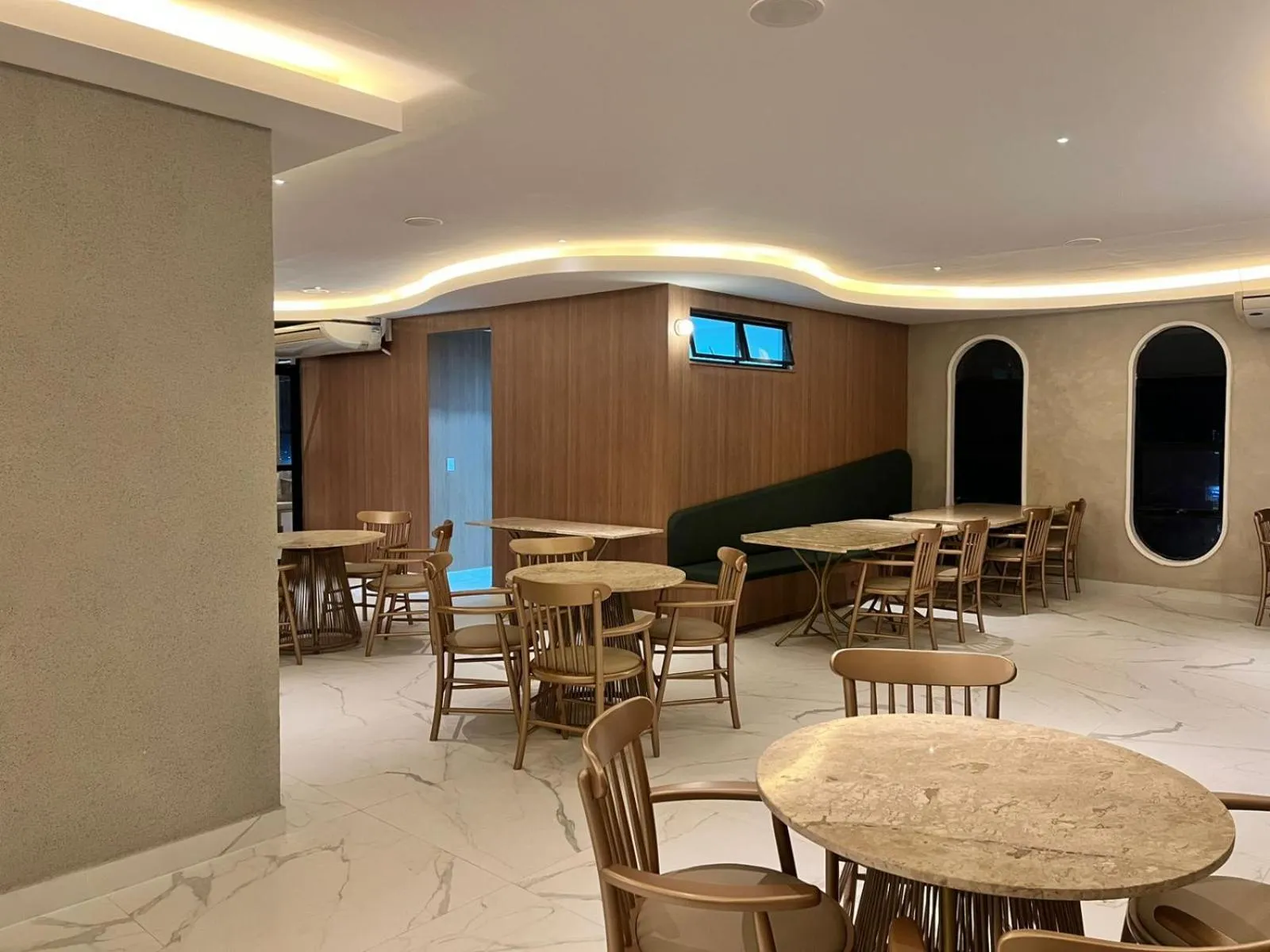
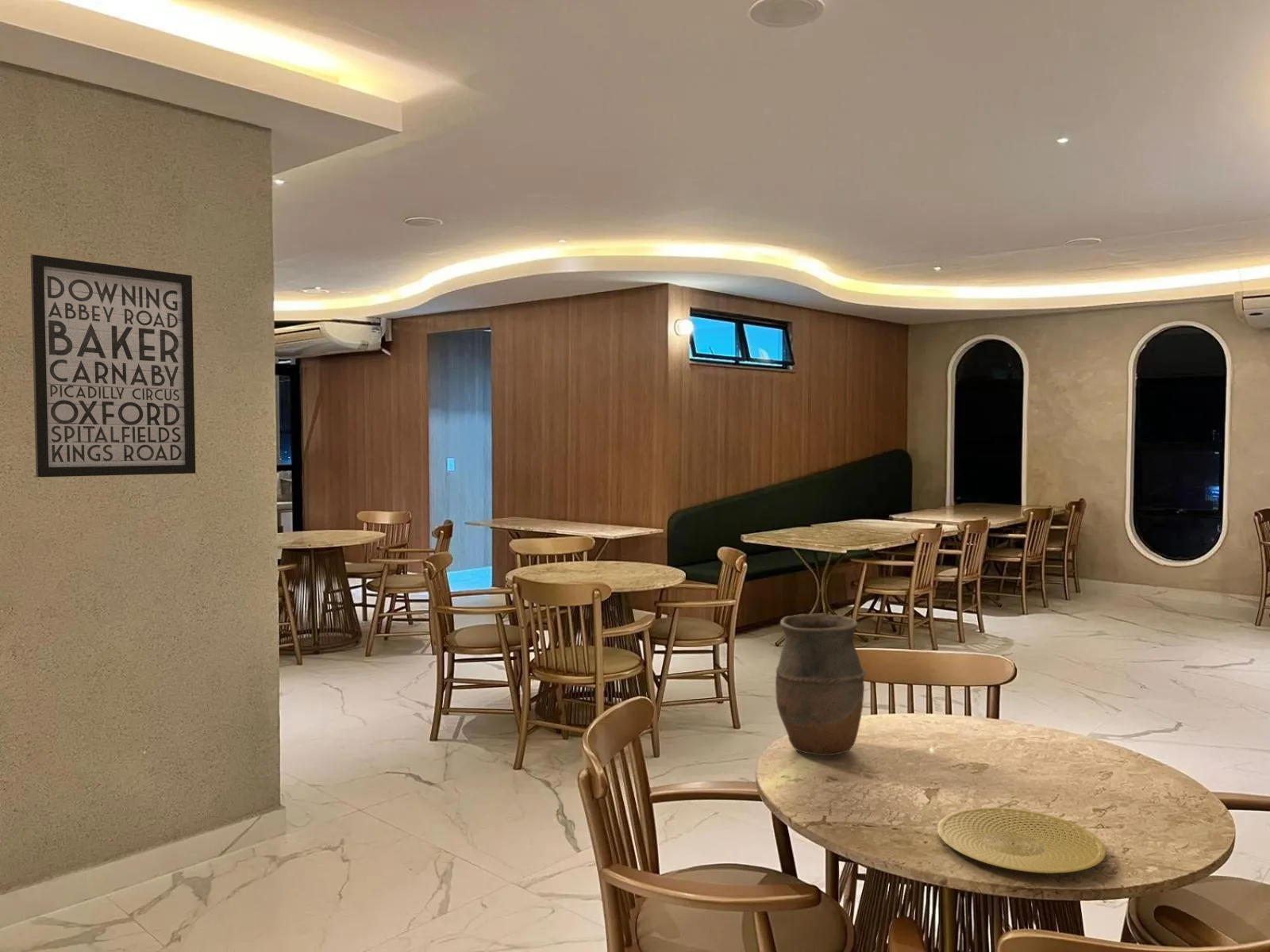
+ plate [937,807,1106,874]
+ wall art [30,254,196,478]
+ vase [775,612,867,757]
